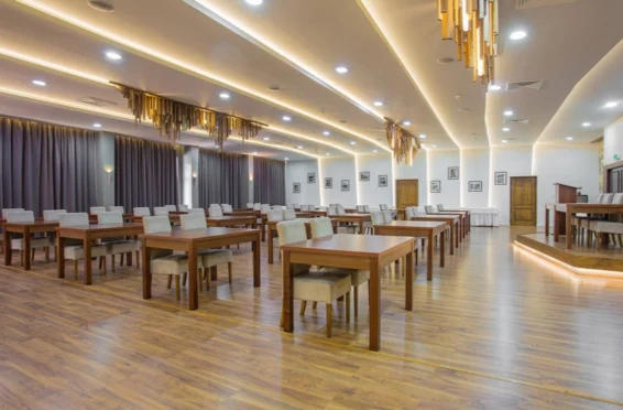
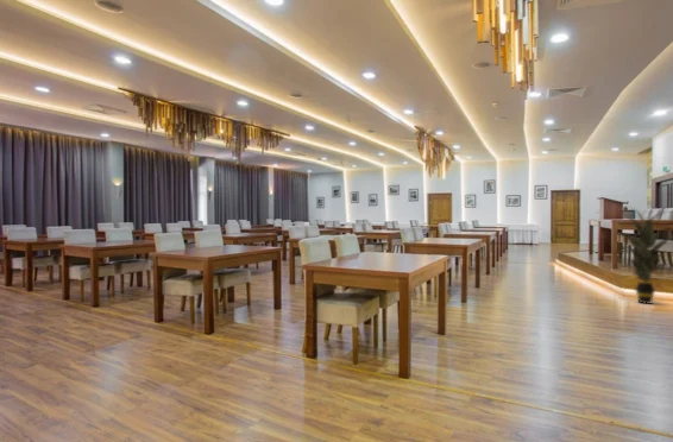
+ indoor plant [614,206,673,305]
